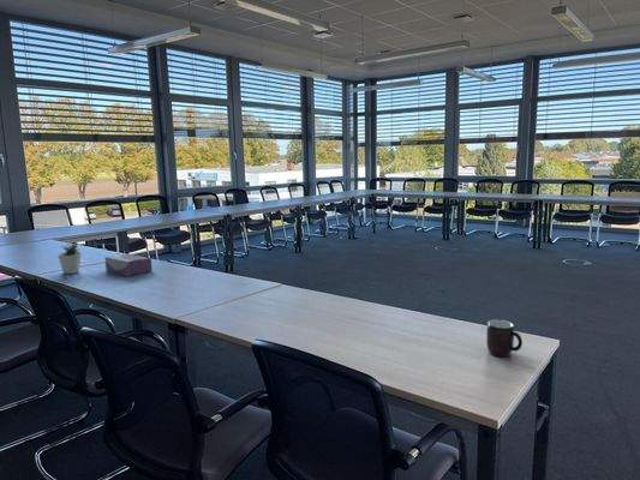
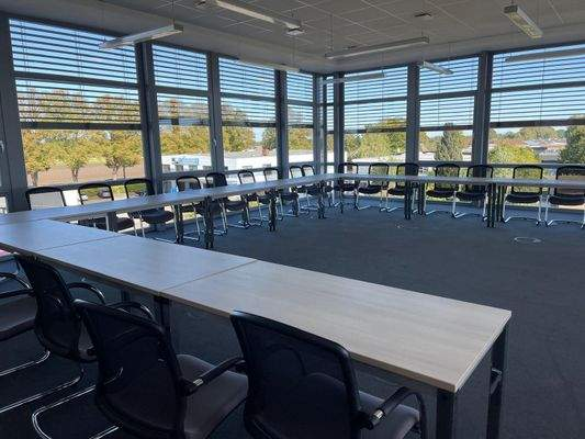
- tissue box [104,253,154,276]
- mug [485,319,524,358]
- potted plant [56,240,83,275]
